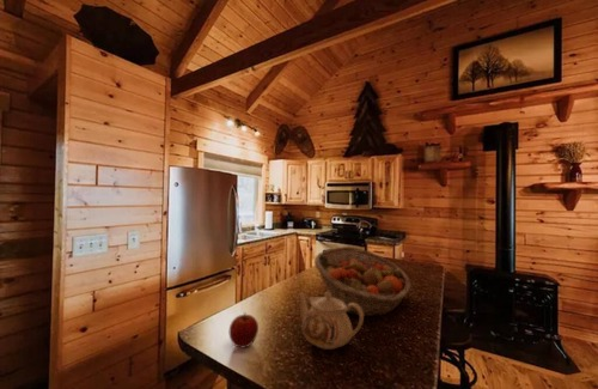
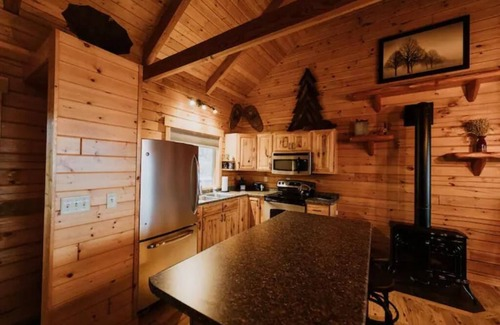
- fruit basket [313,245,413,317]
- apple [228,311,260,350]
- teapot [297,290,365,351]
